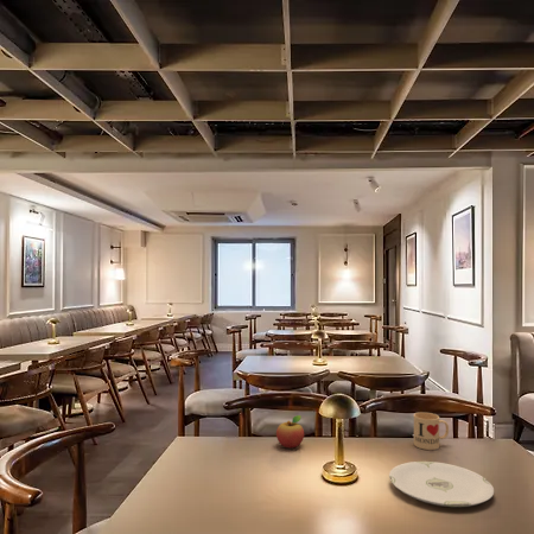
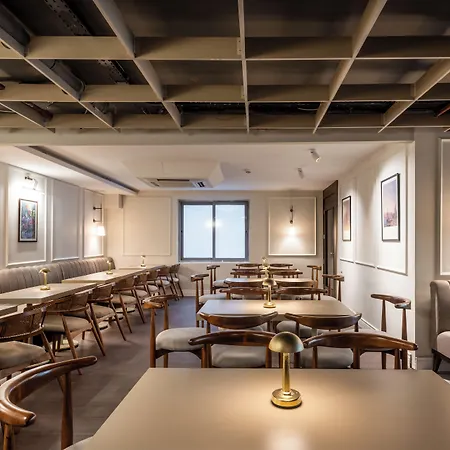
- fruit [275,414,305,450]
- plate [388,460,495,508]
- mug [413,412,450,451]
